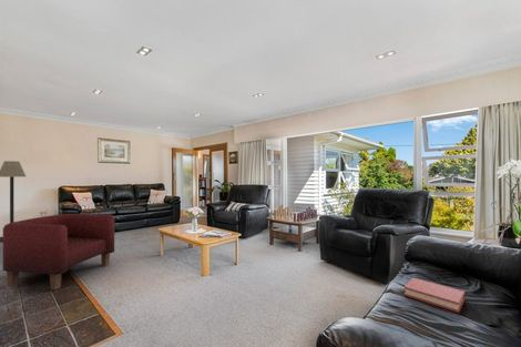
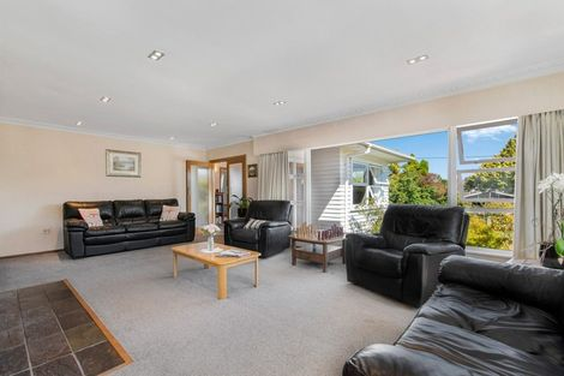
- hardback book [403,277,466,314]
- armchair [2,213,115,290]
- floor lamp [0,160,27,243]
